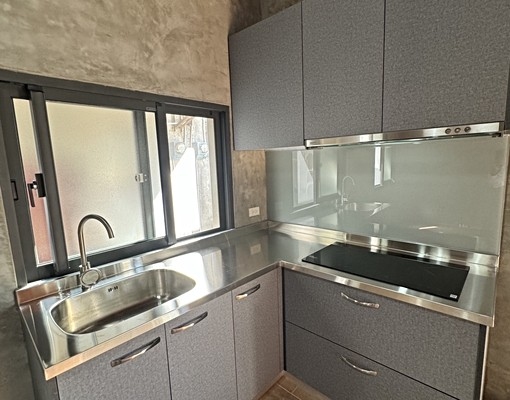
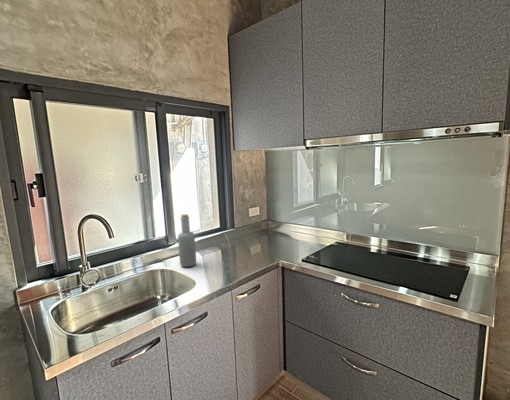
+ bottle [177,213,197,268]
